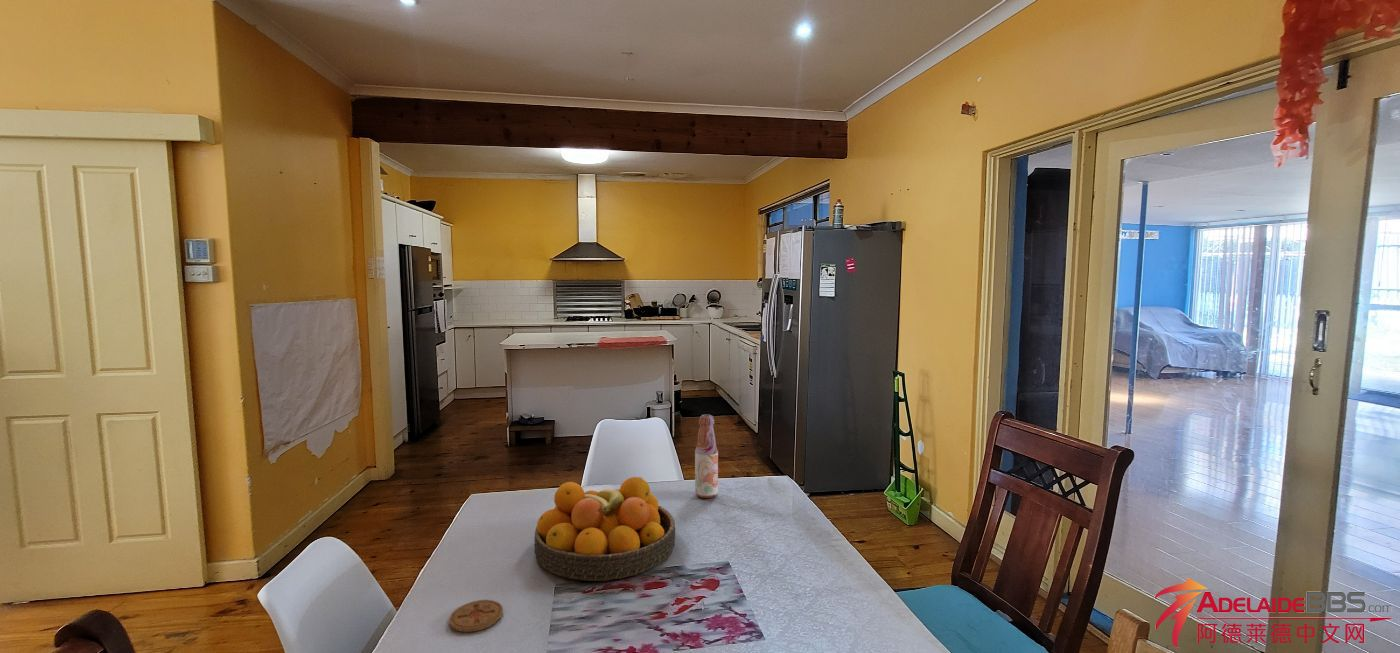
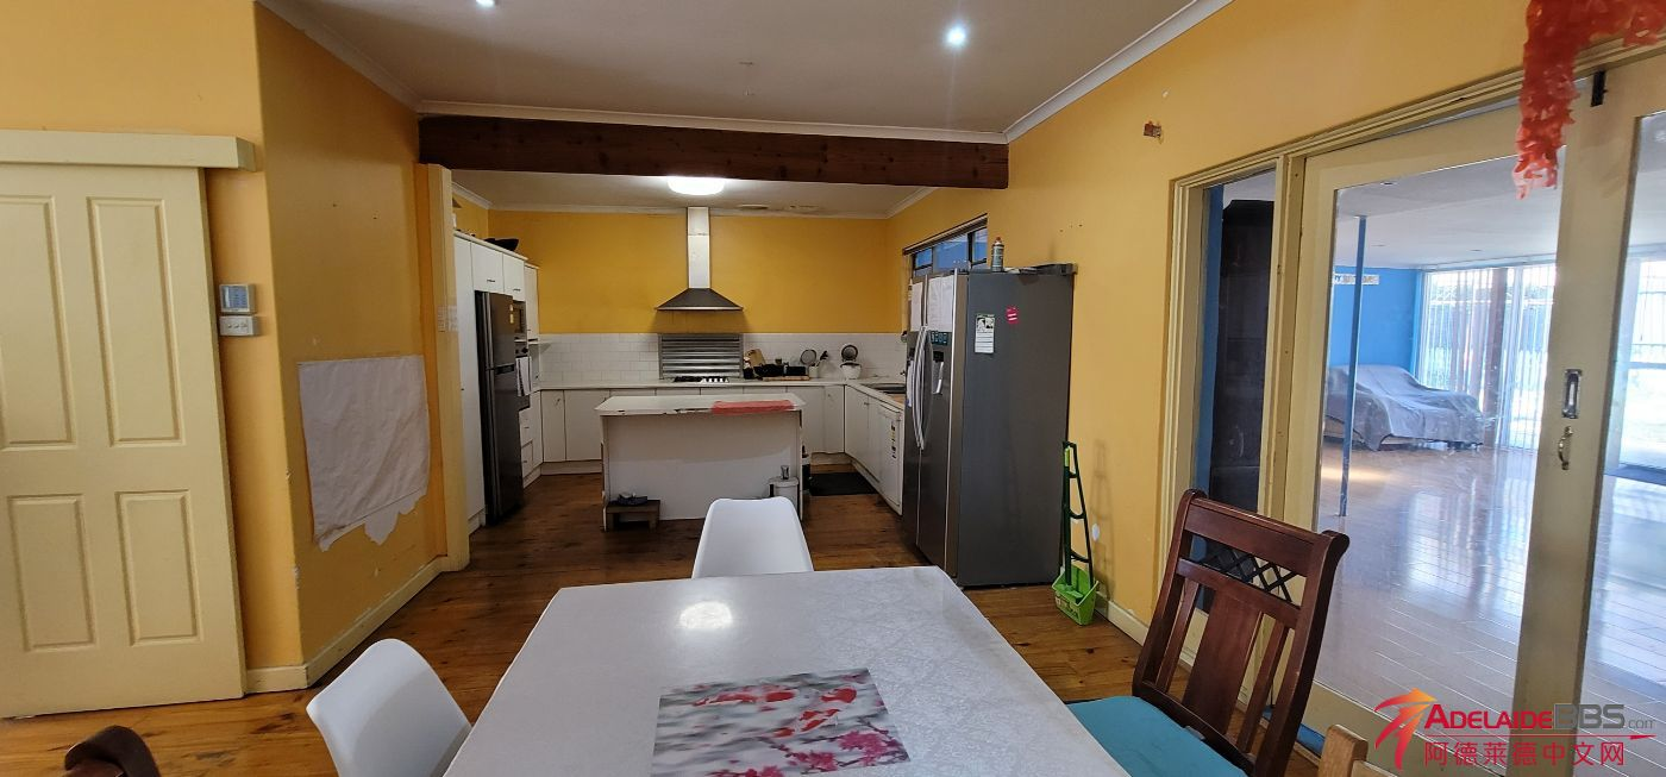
- coaster [448,599,504,633]
- fruit bowl [533,476,676,582]
- bottle [694,413,719,499]
